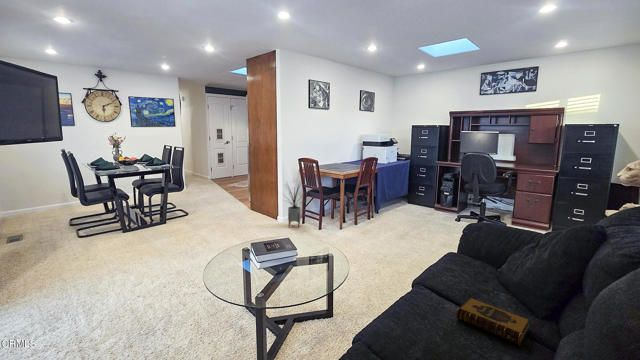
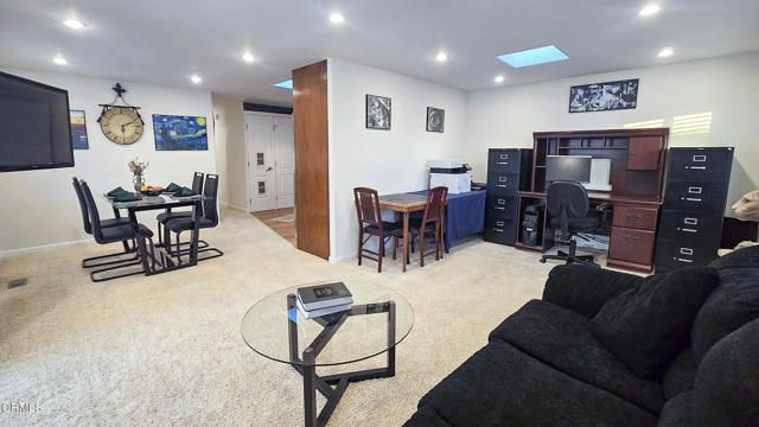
- house plant [282,179,306,228]
- hardback book [455,296,531,346]
